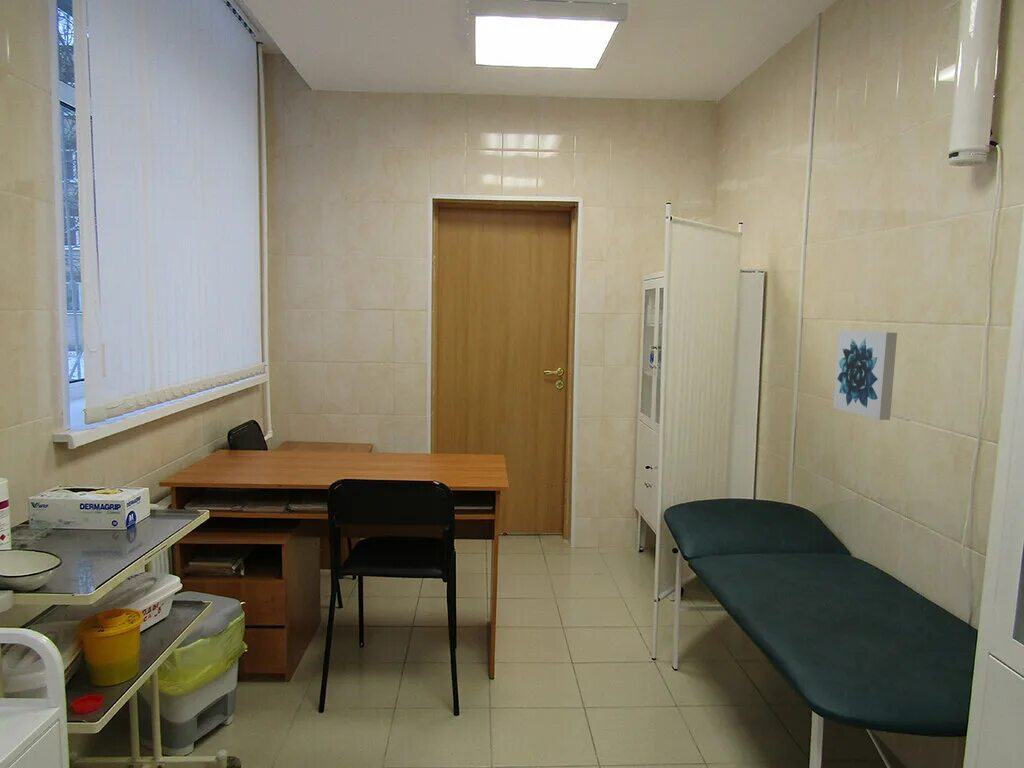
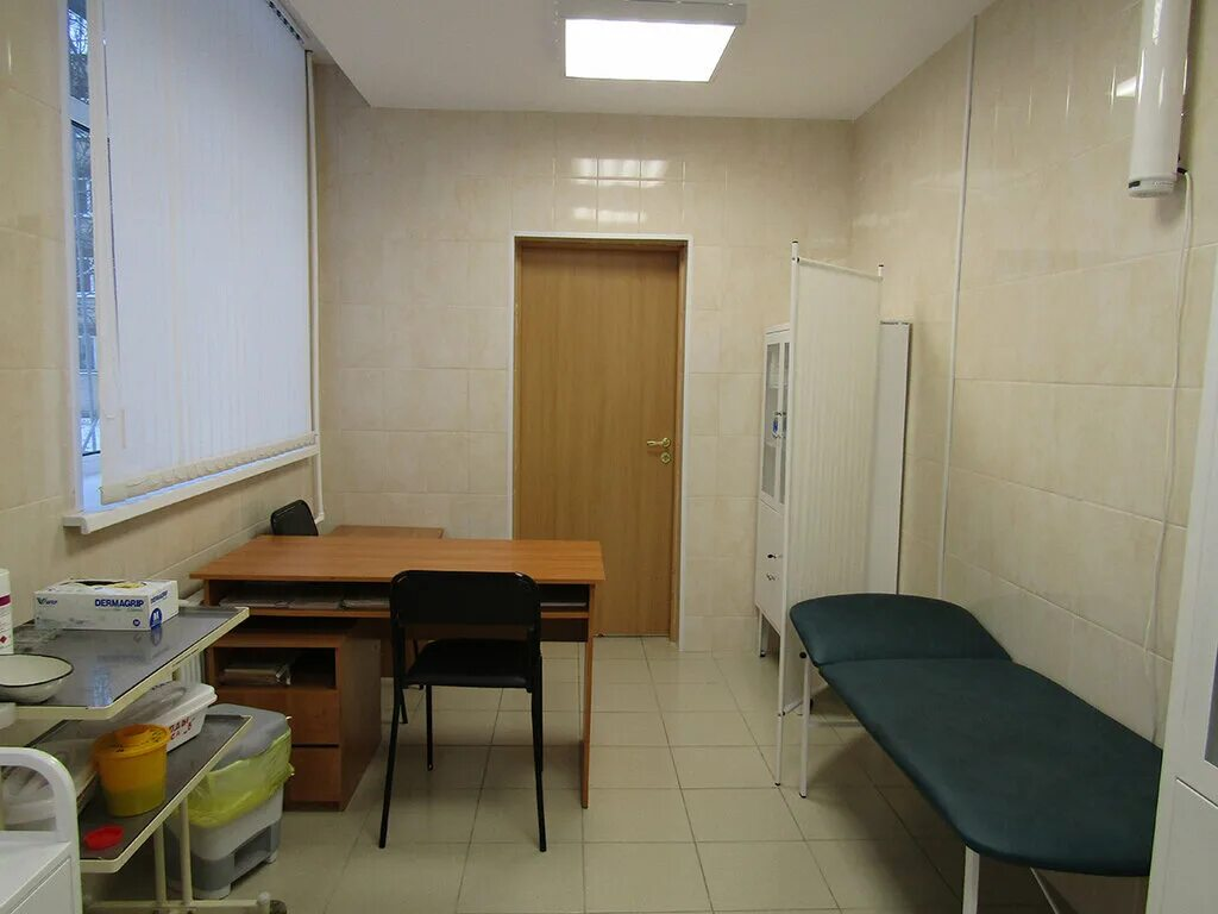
- wall art [832,330,898,421]
